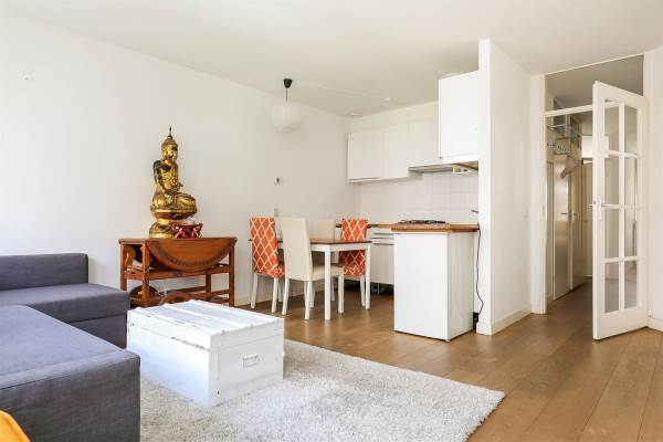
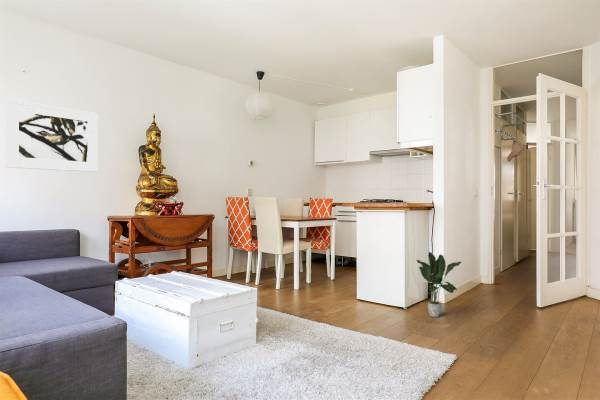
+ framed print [4,98,99,173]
+ potted plant [416,251,462,318]
